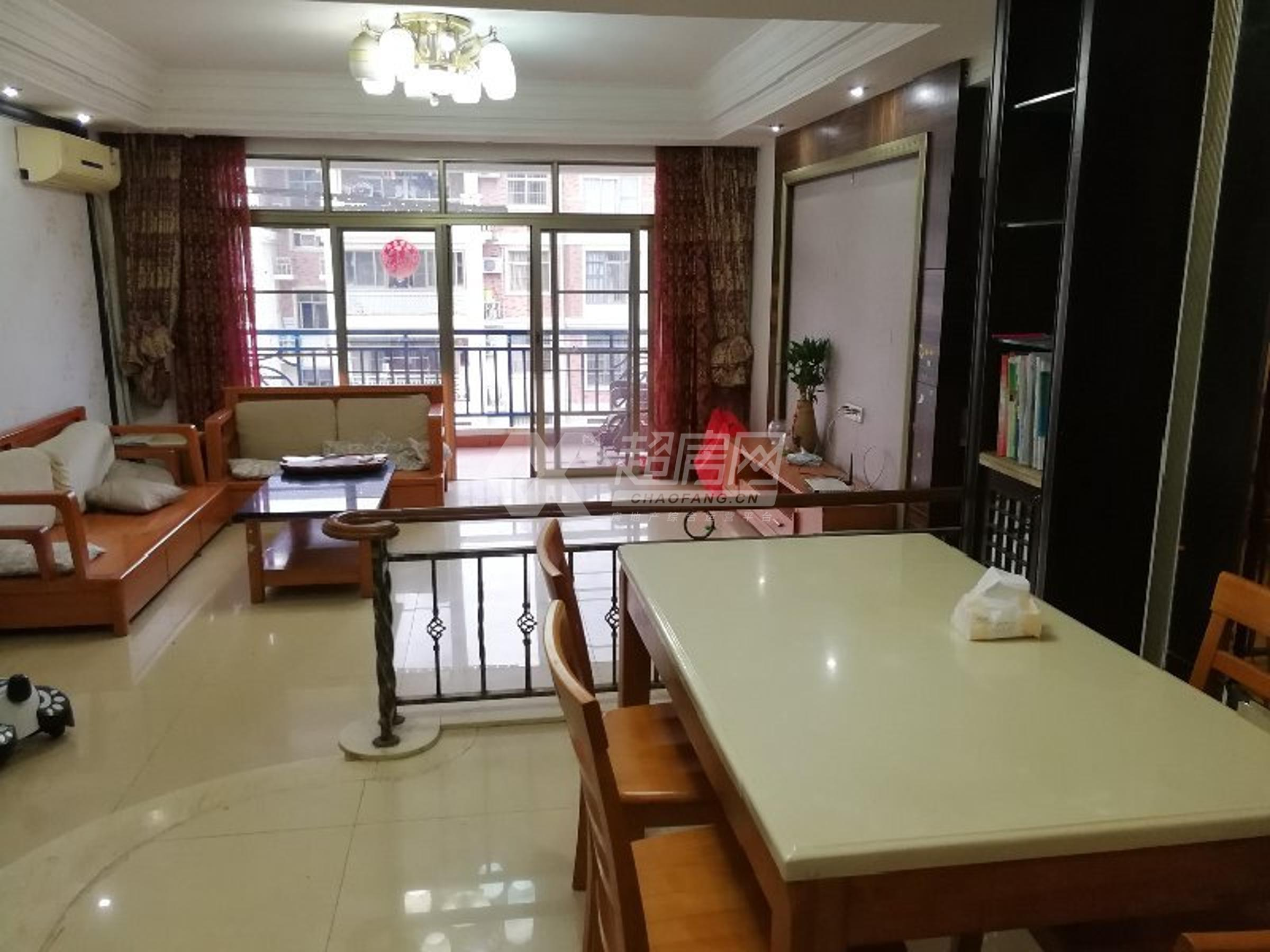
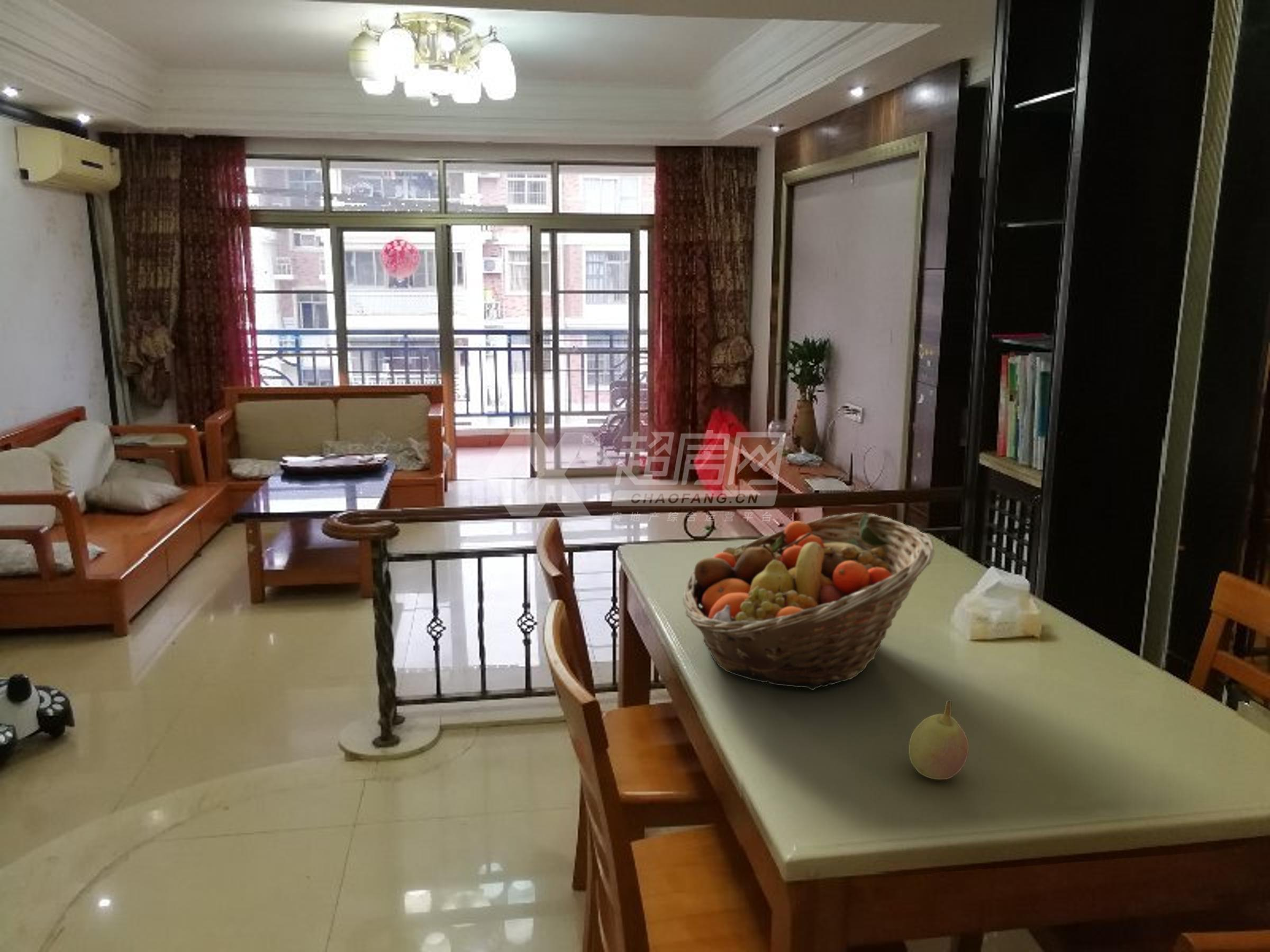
+ fruit [908,699,969,780]
+ fruit basket [682,512,935,691]
